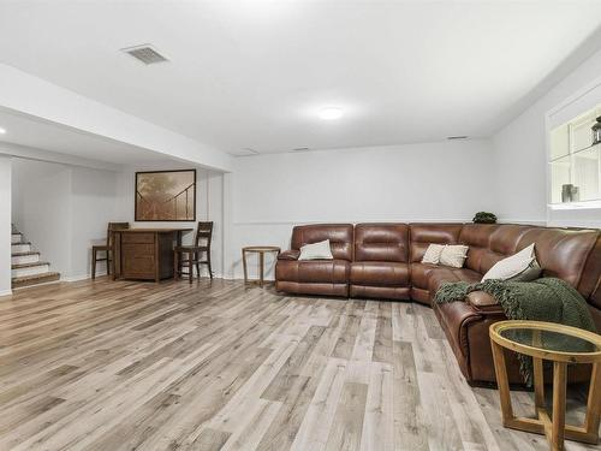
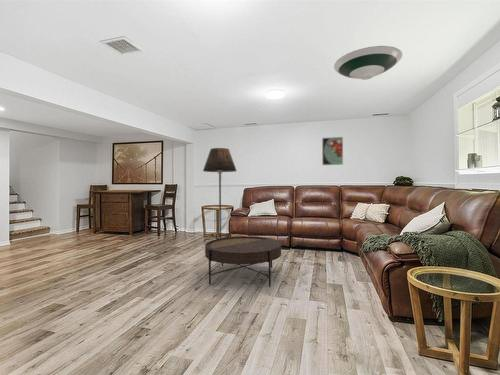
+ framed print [321,136,344,166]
+ floor lamp [202,147,238,238]
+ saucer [333,45,403,81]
+ coffee table [204,235,282,288]
